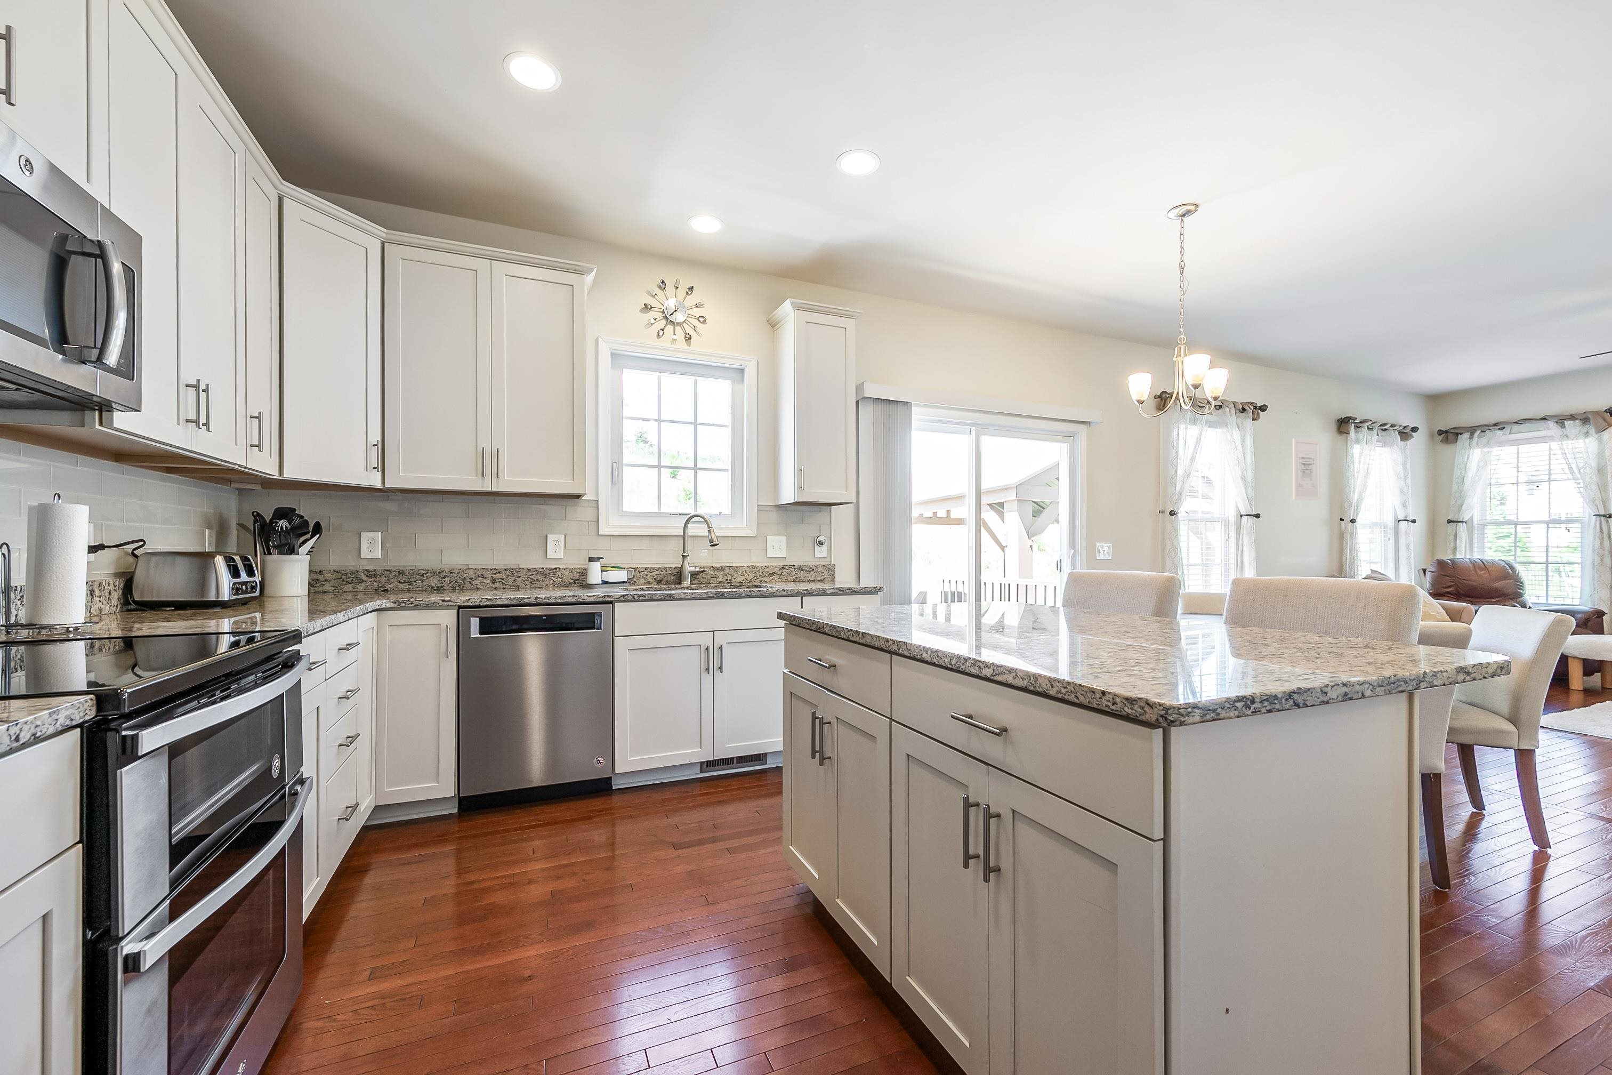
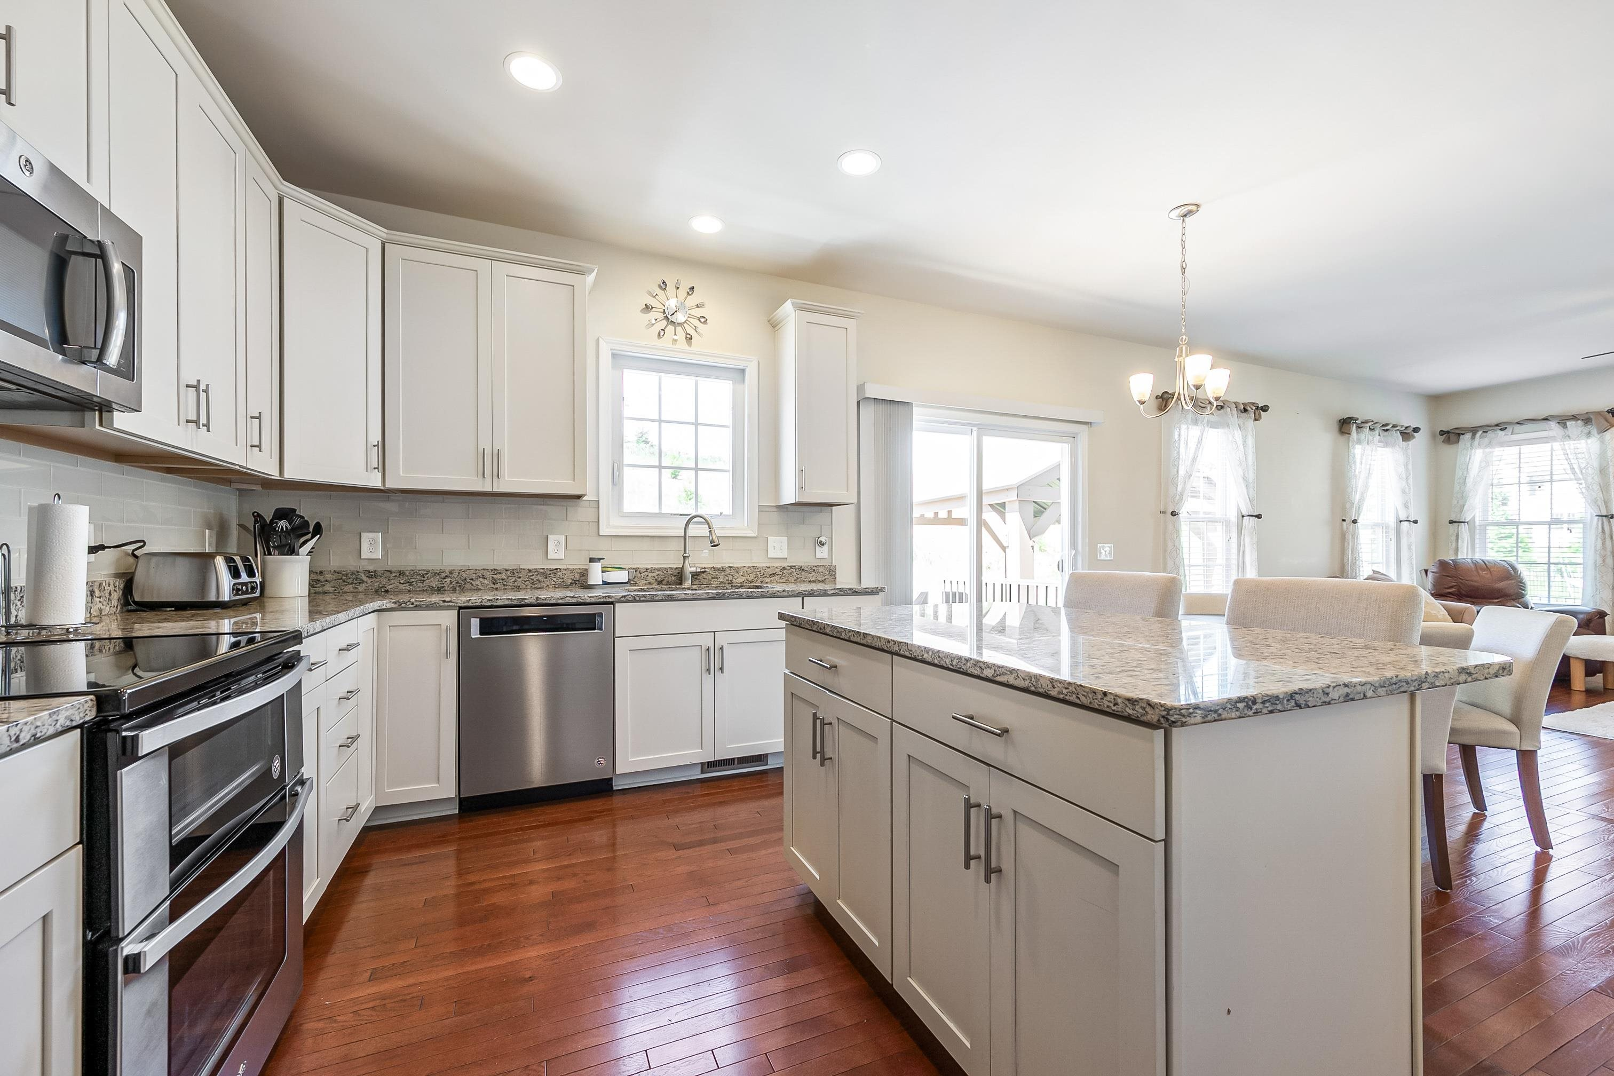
- wall art [1292,438,1321,500]
